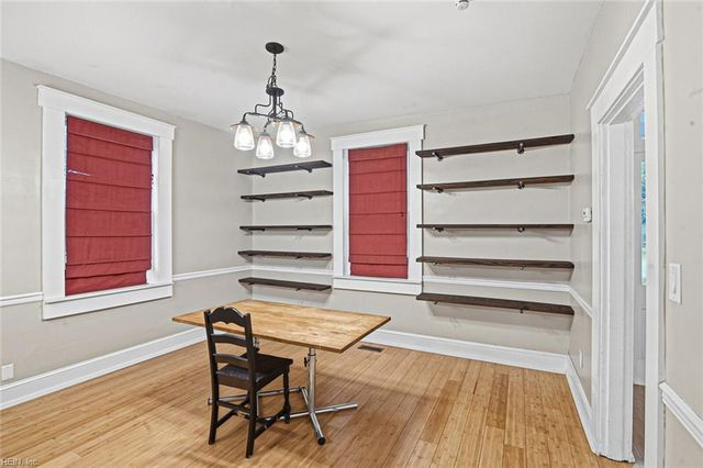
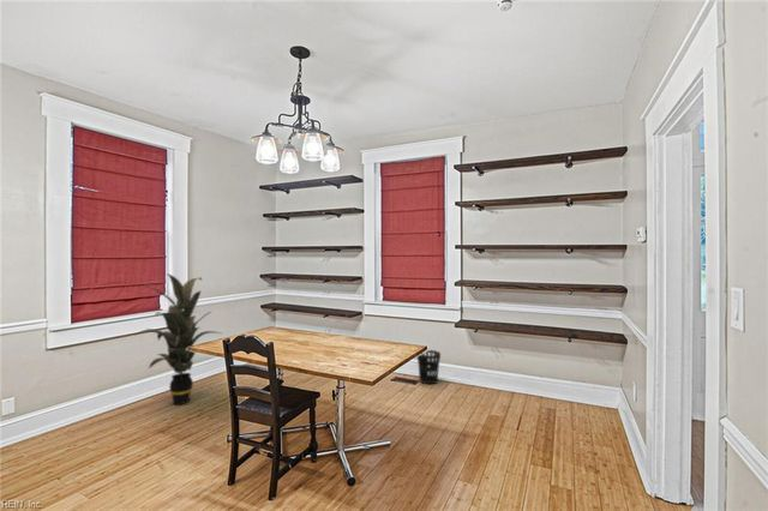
+ wastebasket [416,349,442,385]
+ indoor plant [134,272,221,405]
